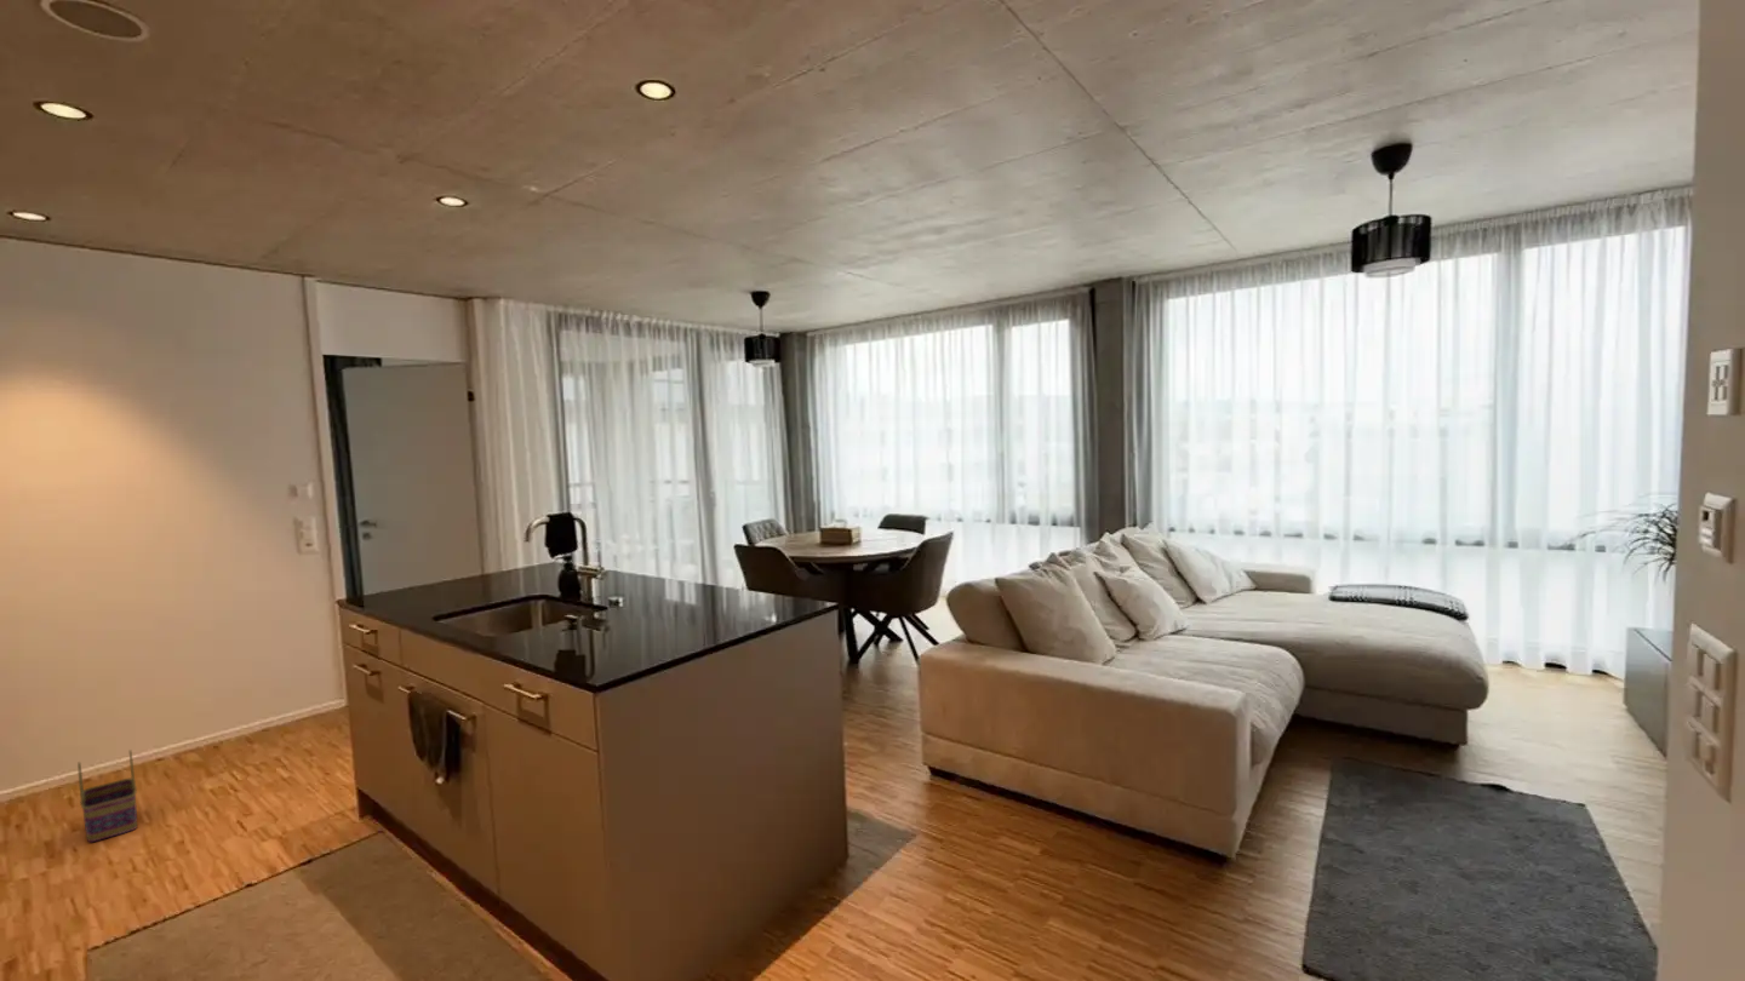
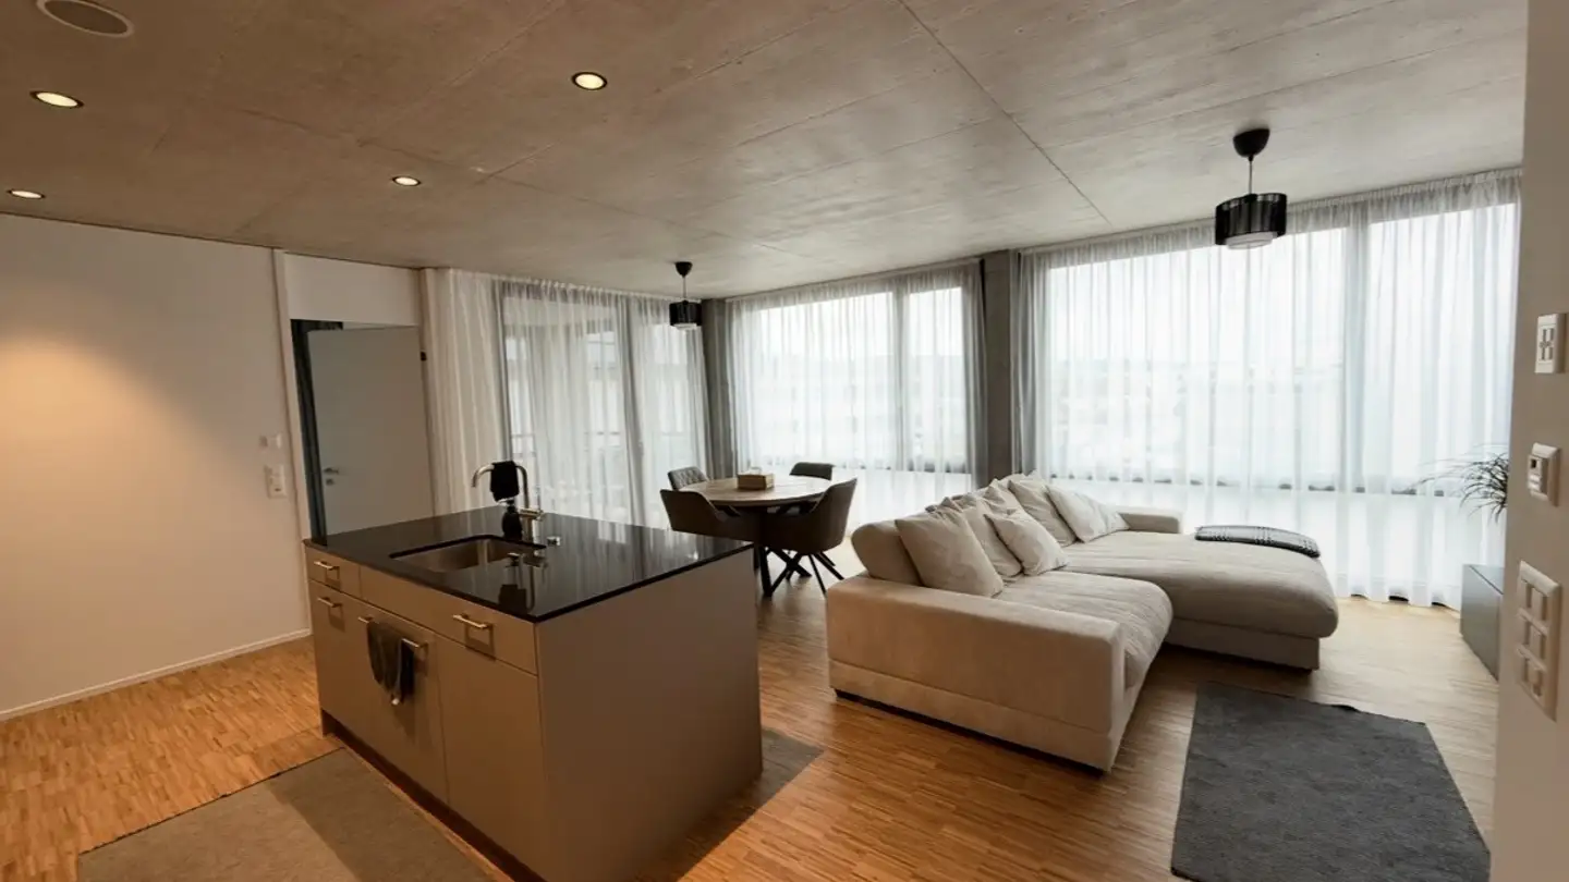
- basket [76,748,138,843]
